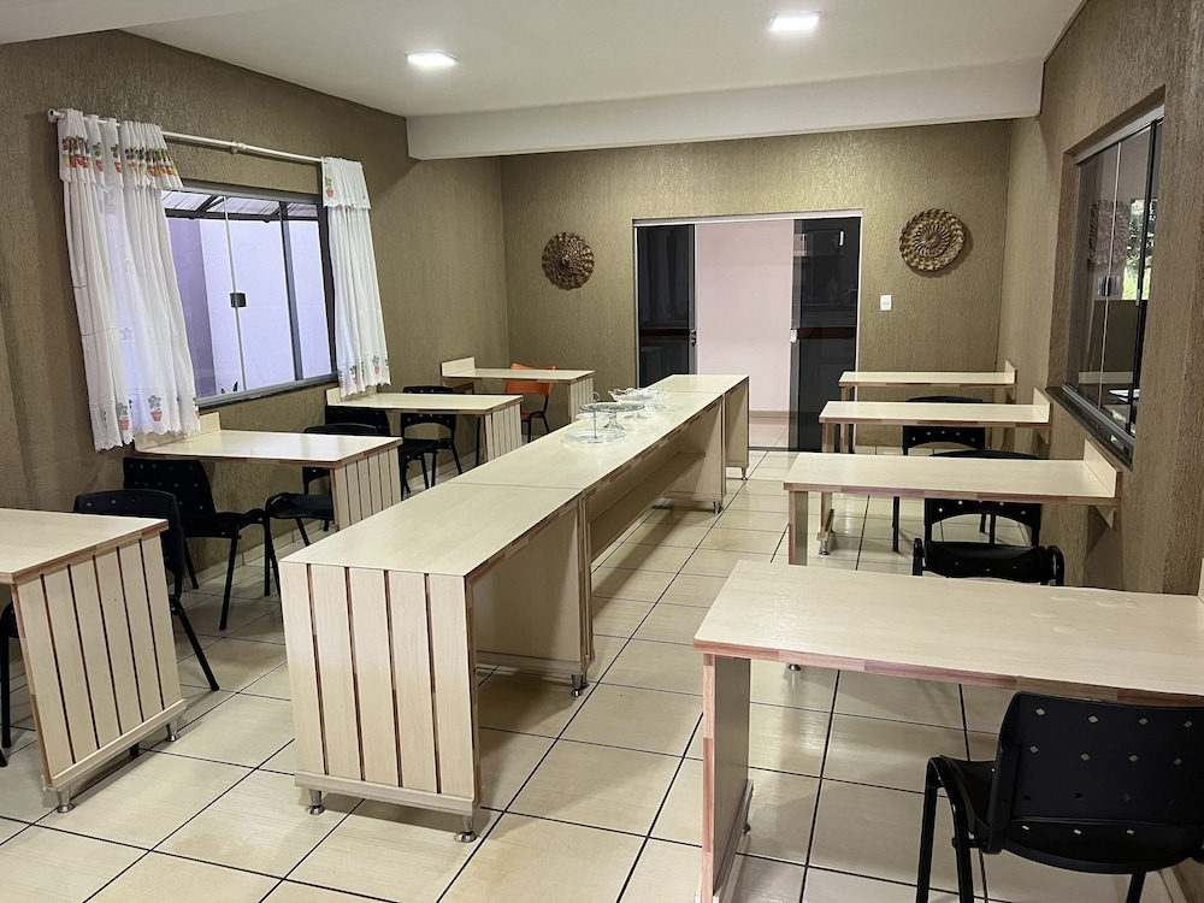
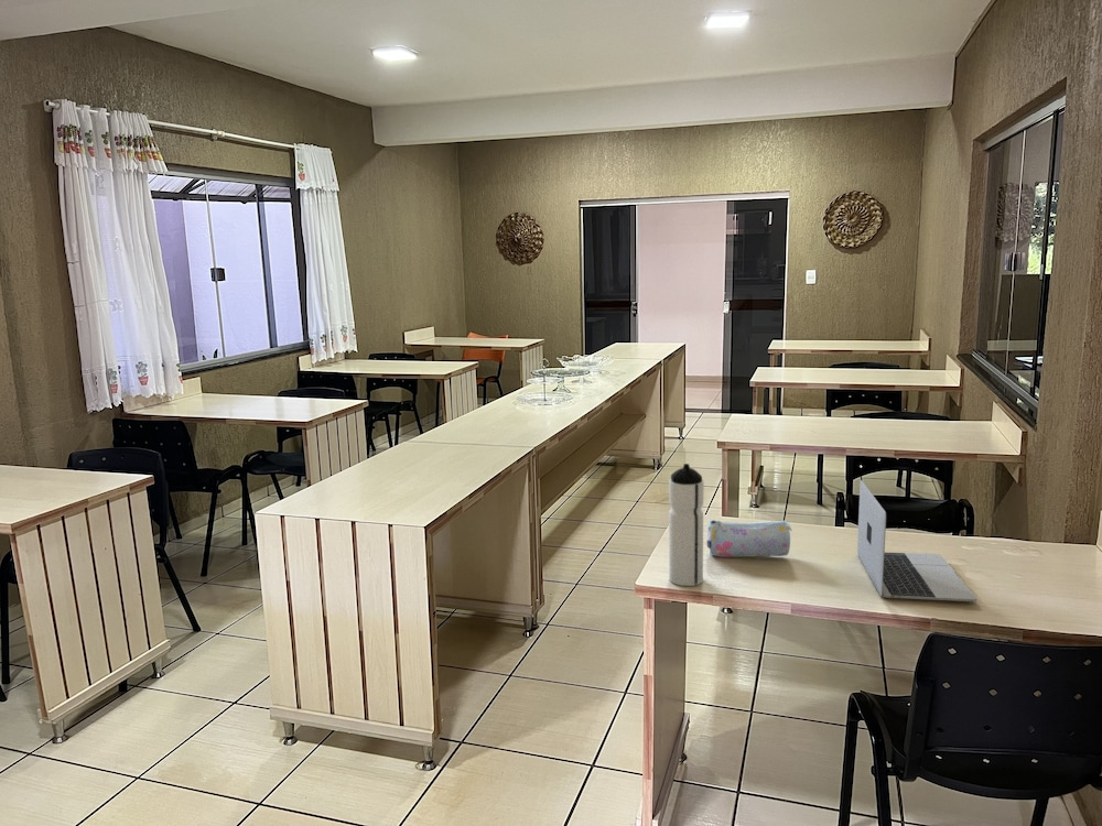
+ pencil case [705,519,792,558]
+ water bottle [668,463,705,587]
+ laptop [856,479,977,602]
